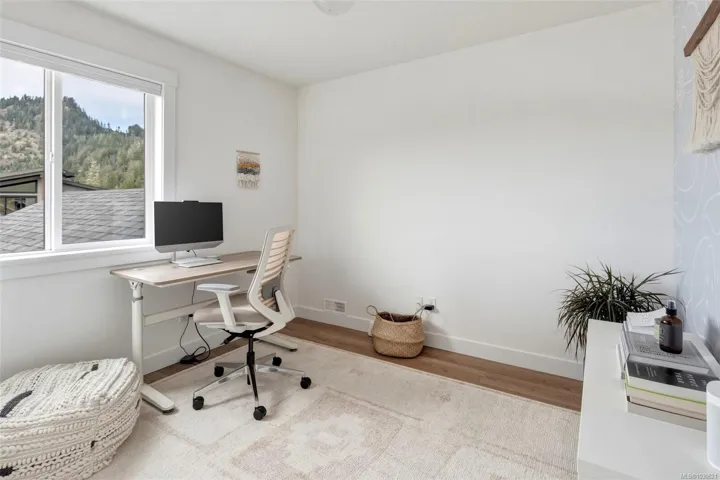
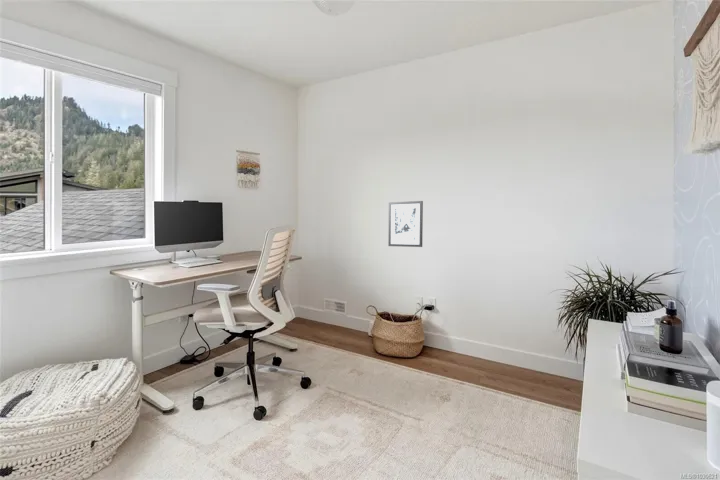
+ wall art [387,200,424,248]
